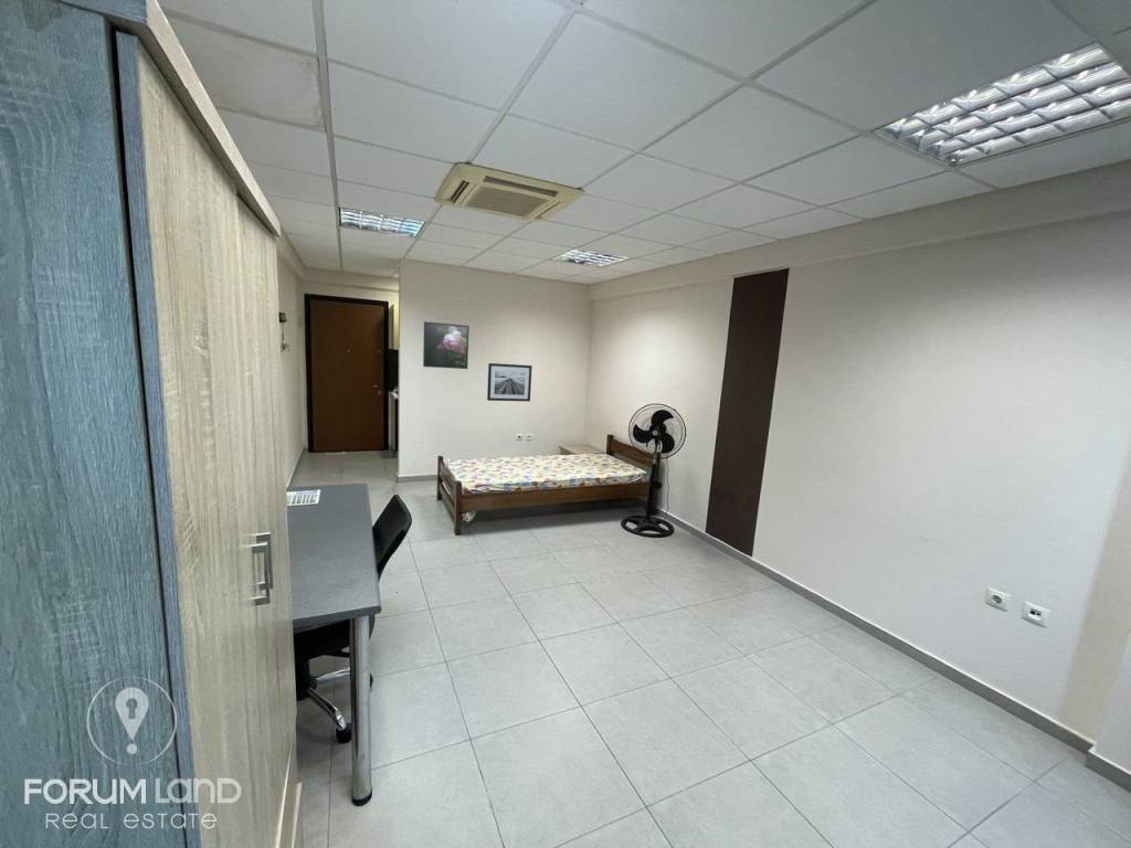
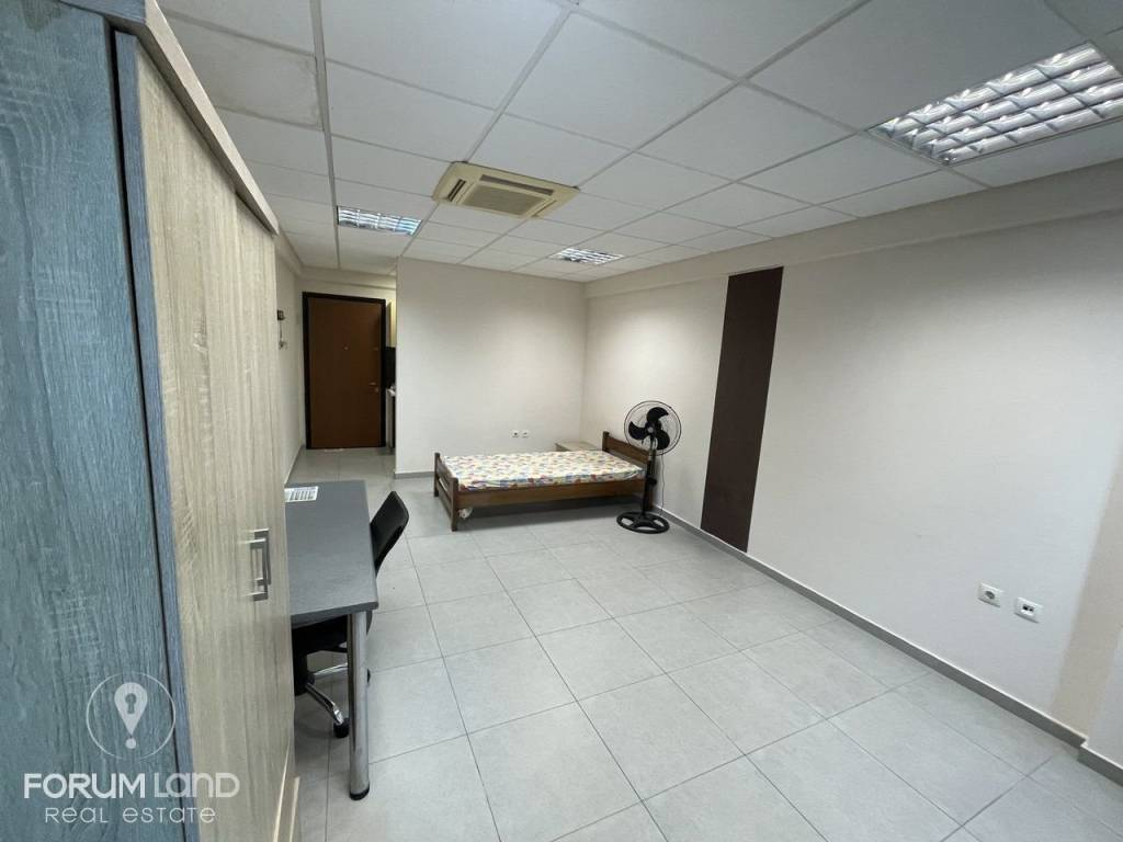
- wall art [486,362,533,402]
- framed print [422,320,471,370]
